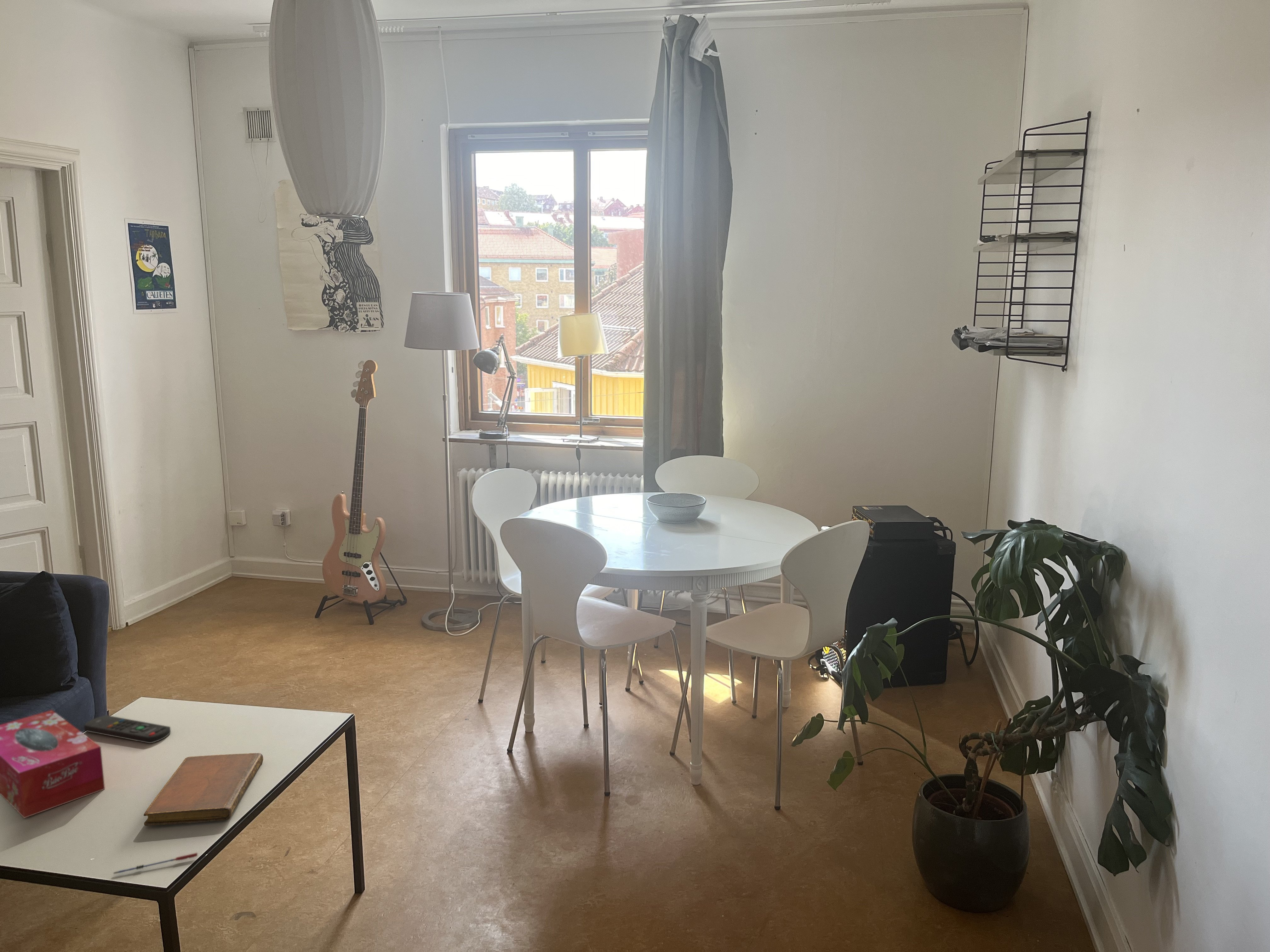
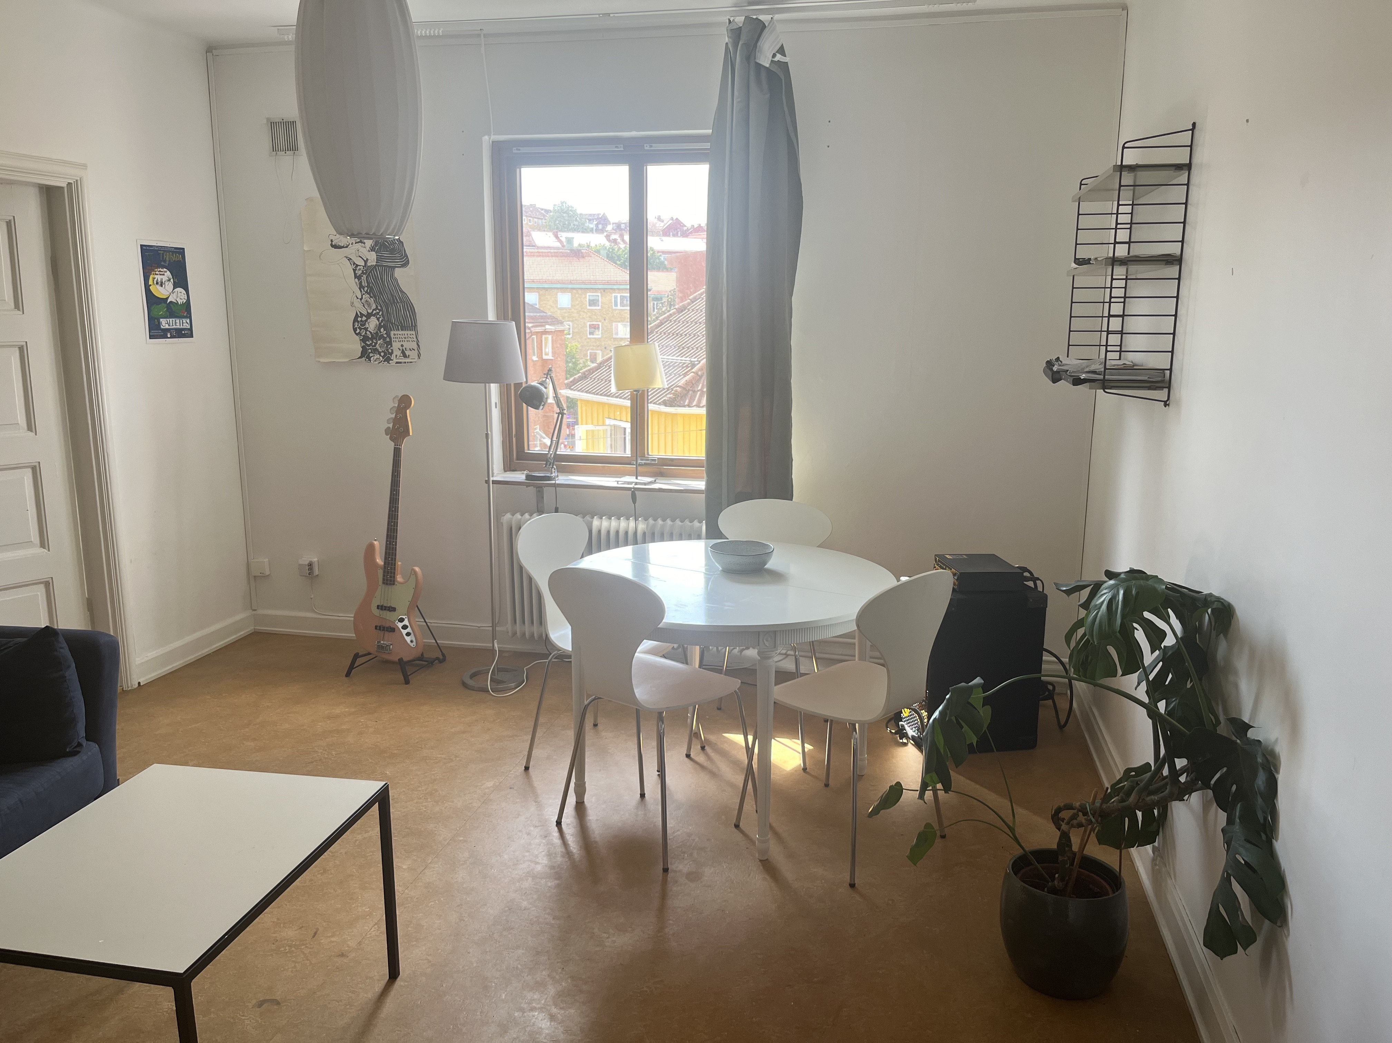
- tissue box [0,710,105,819]
- pen [113,852,198,875]
- remote control [84,715,171,744]
- notebook [143,753,264,826]
